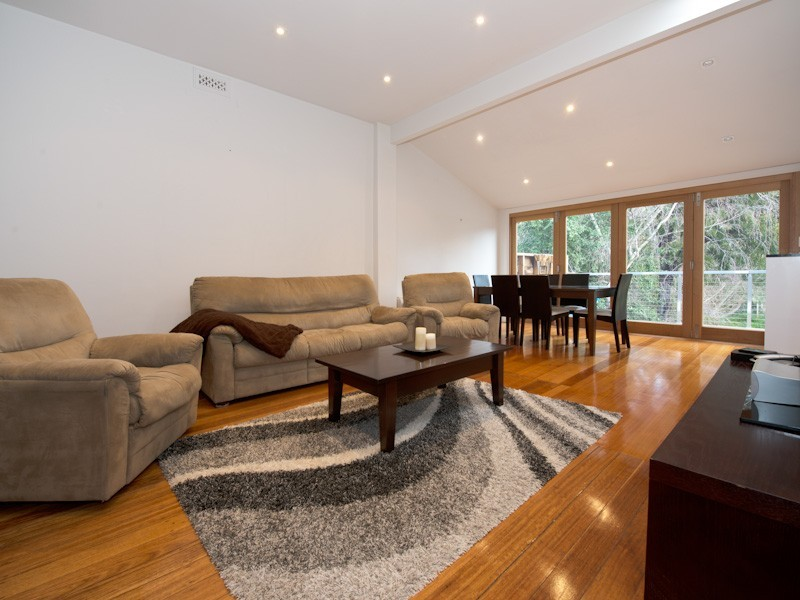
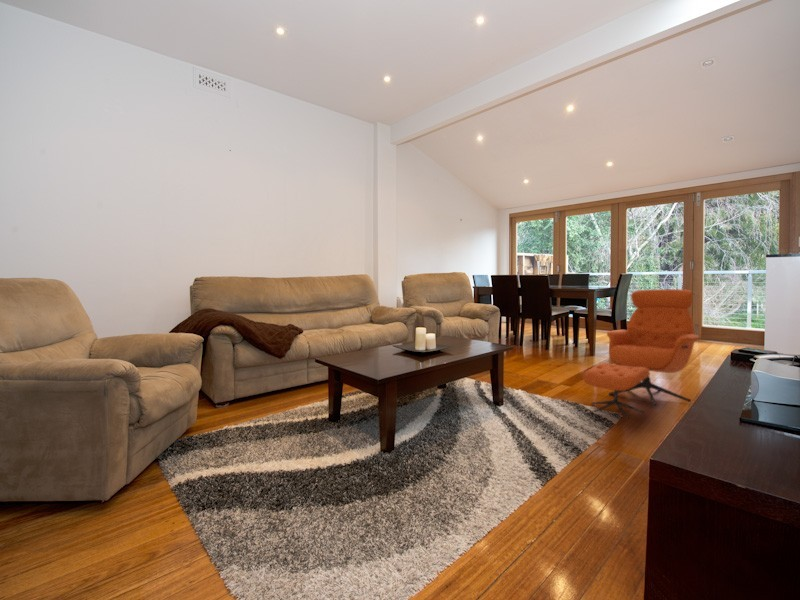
+ lounge chair [582,288,700,419]
